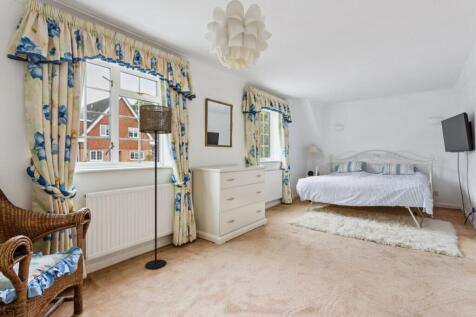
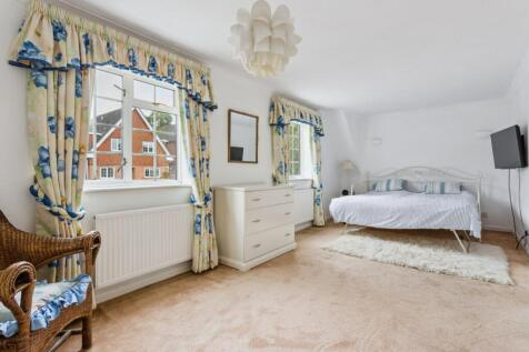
- floor lamp [138,104,173,270]
